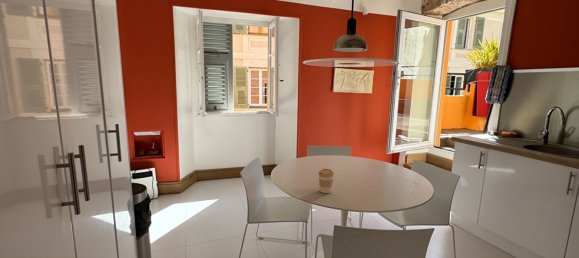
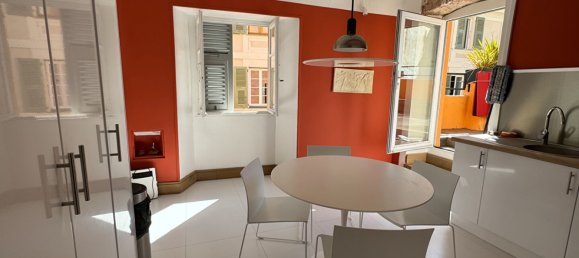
- coffee cup [317,168,335,194]
